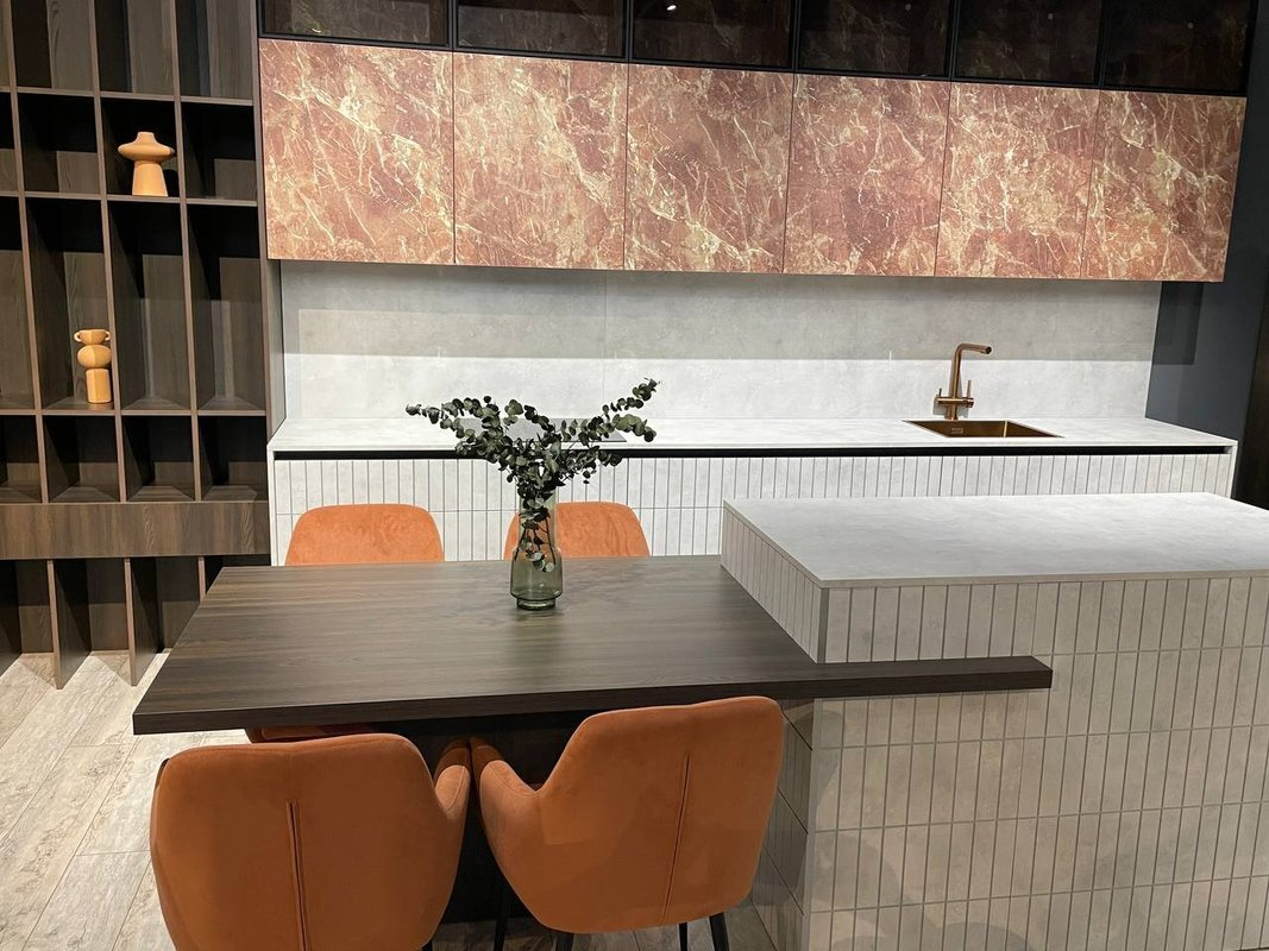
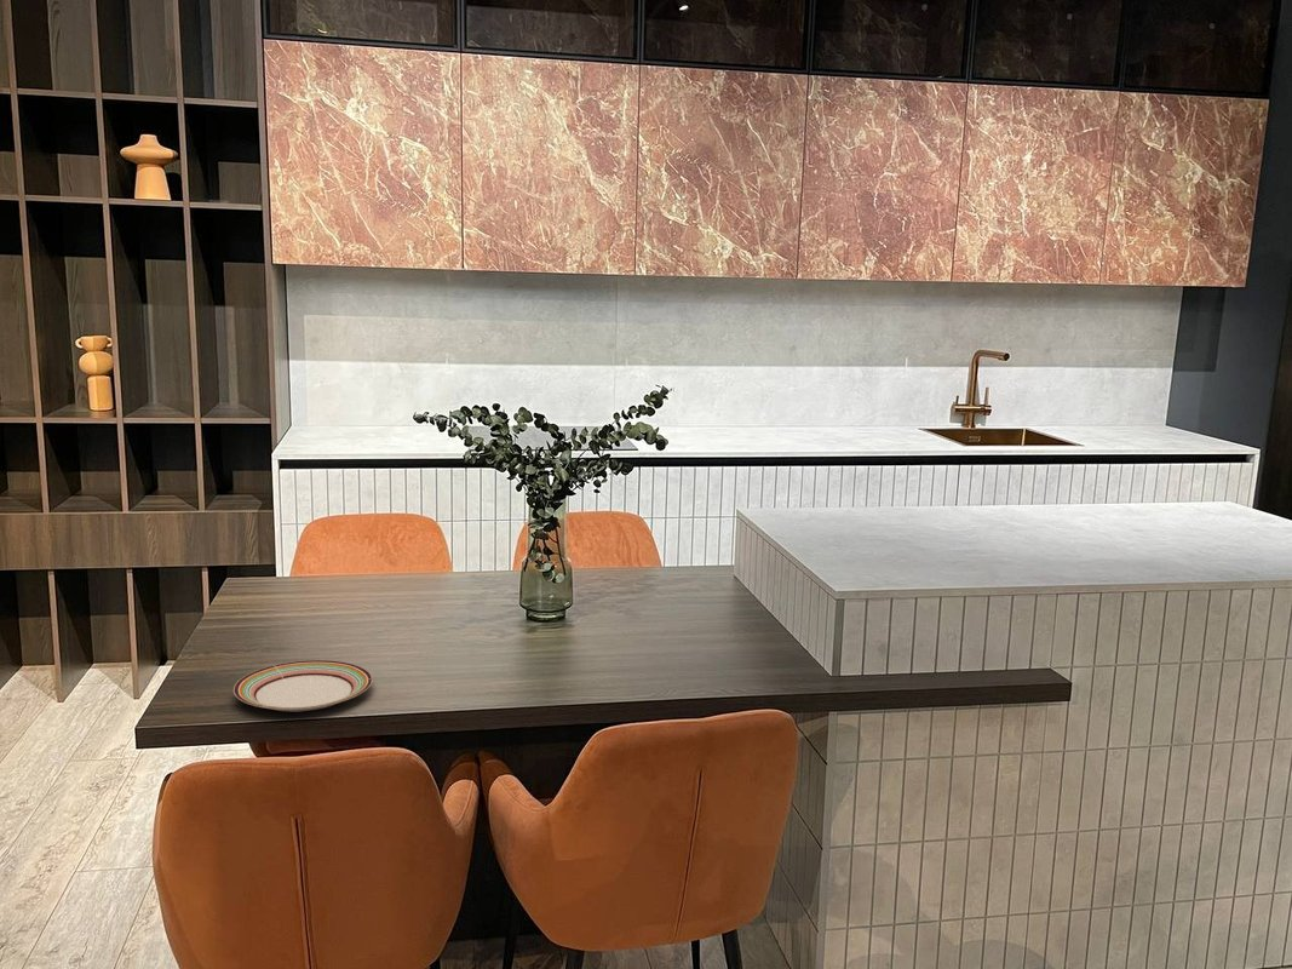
+ plate [232,659,373,712]
